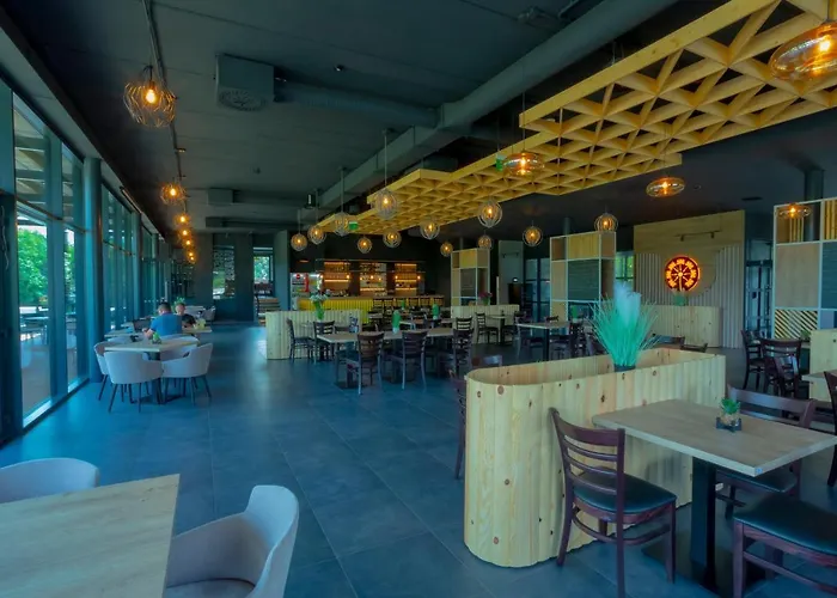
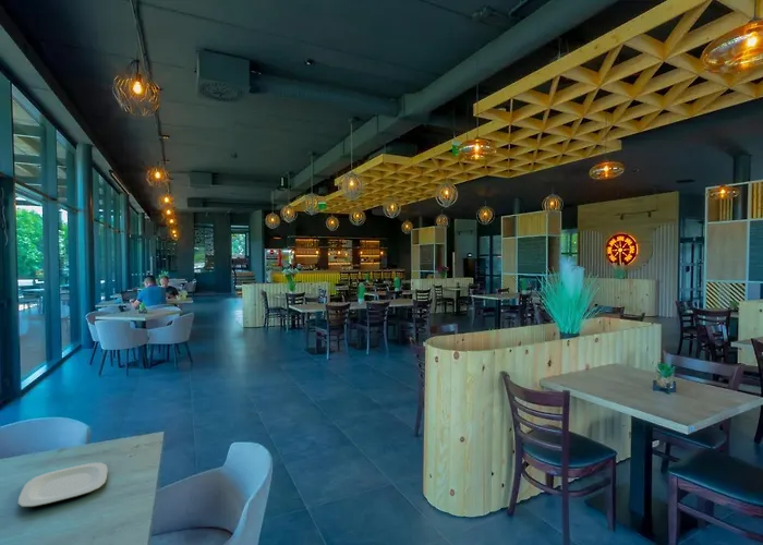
+ plate [17,462,108,508]
